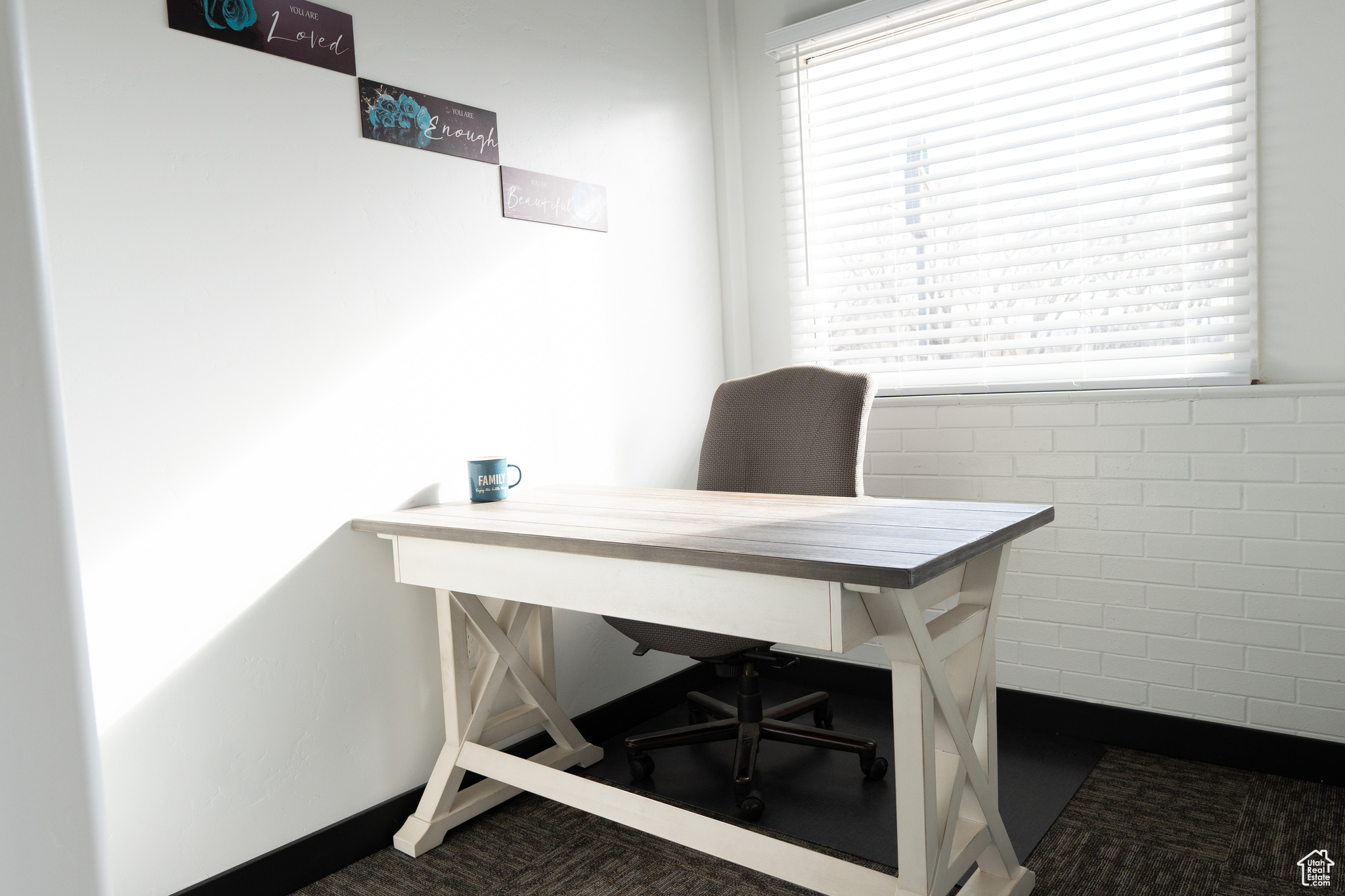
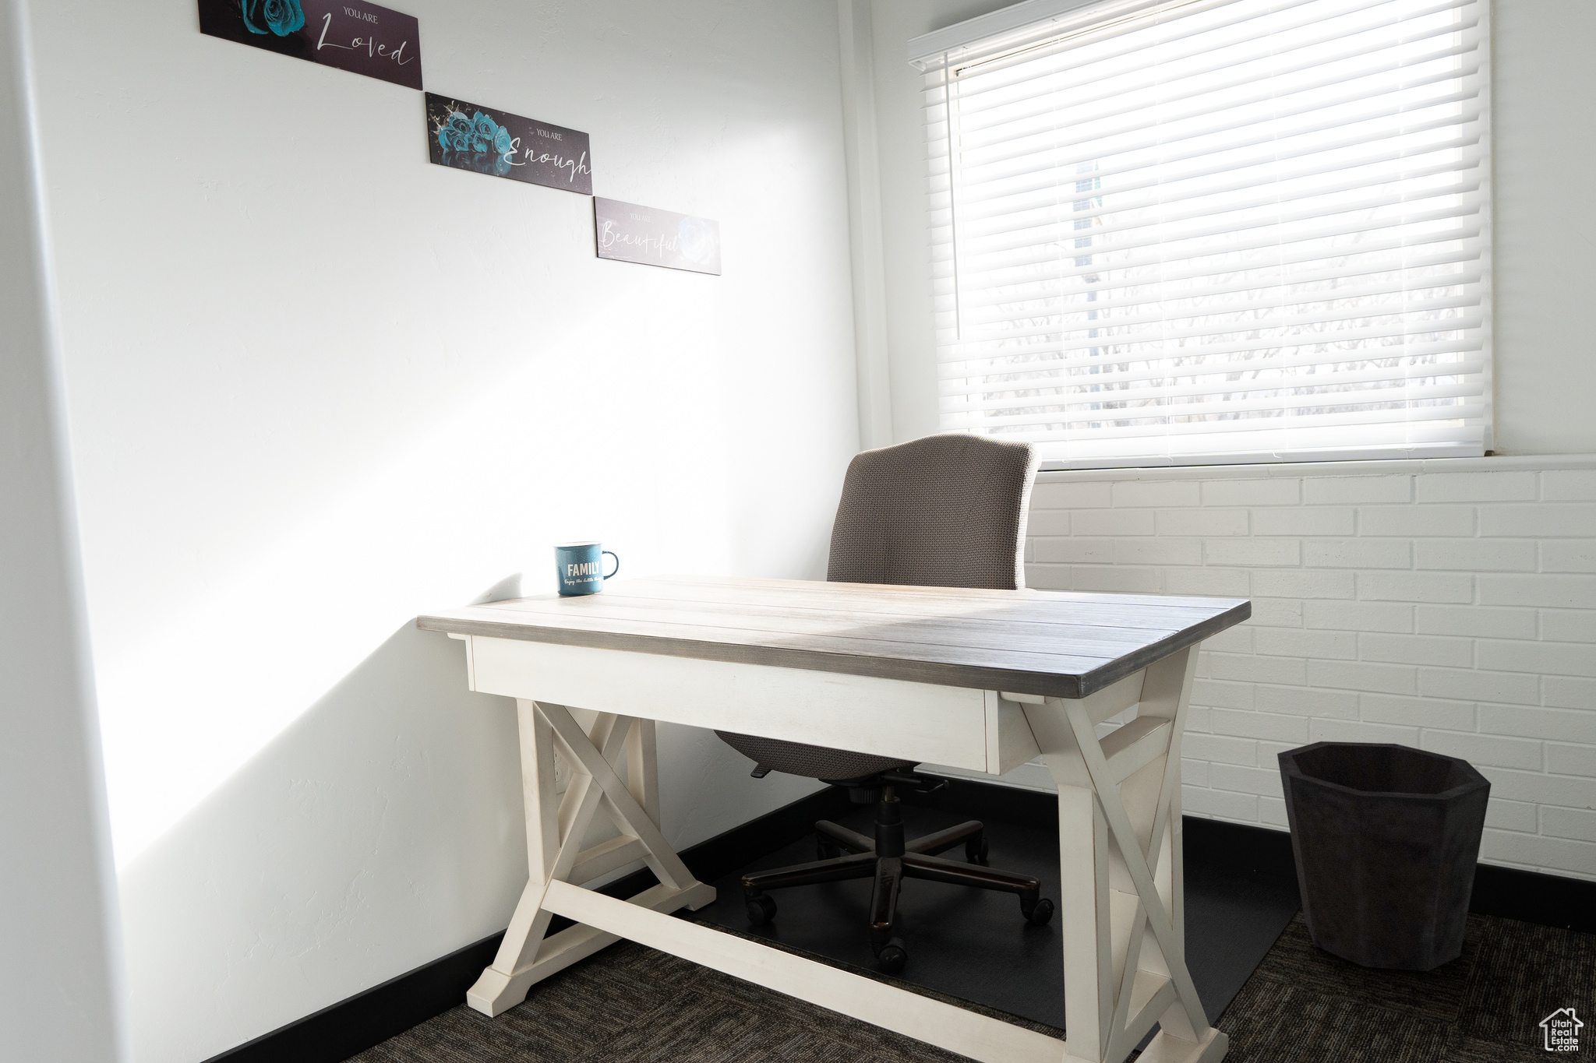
+ waste bin [1277,740,1493,972]
